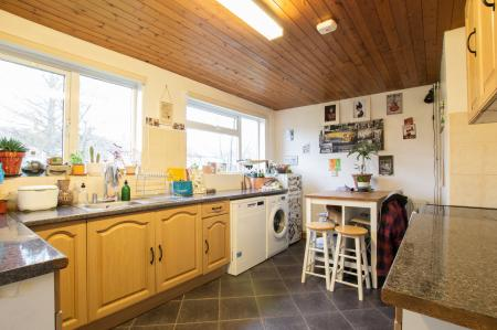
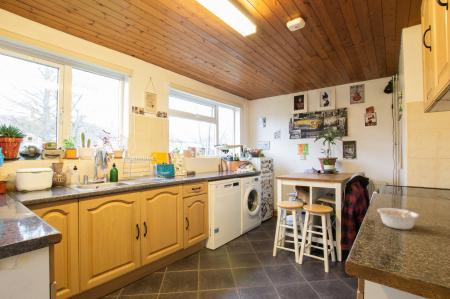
+ legume [376,207,420,230]
